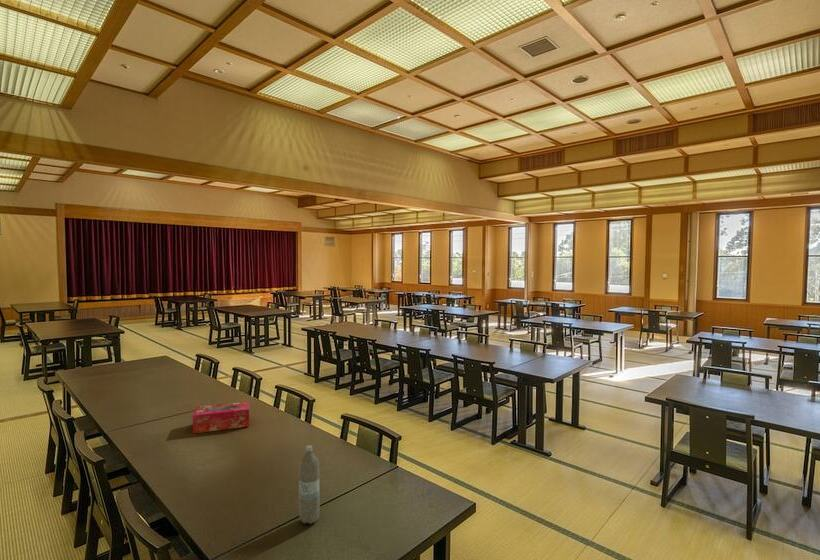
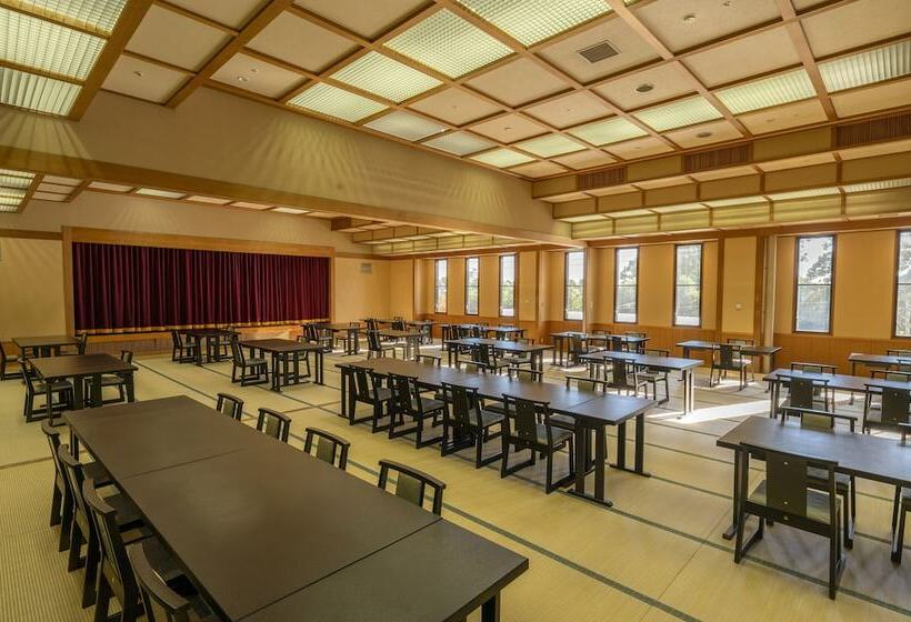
- water bottle [298,444,321,525]
- tissue box [192,400,250,434]
